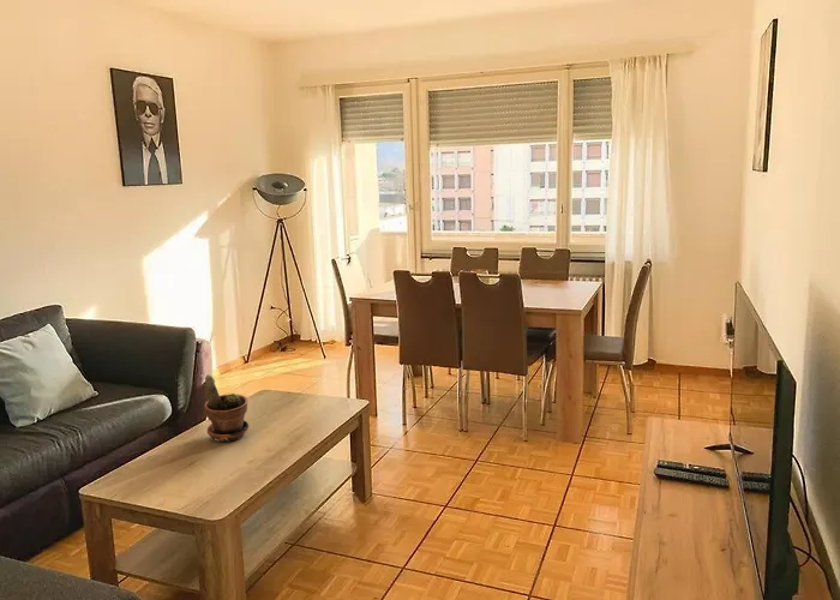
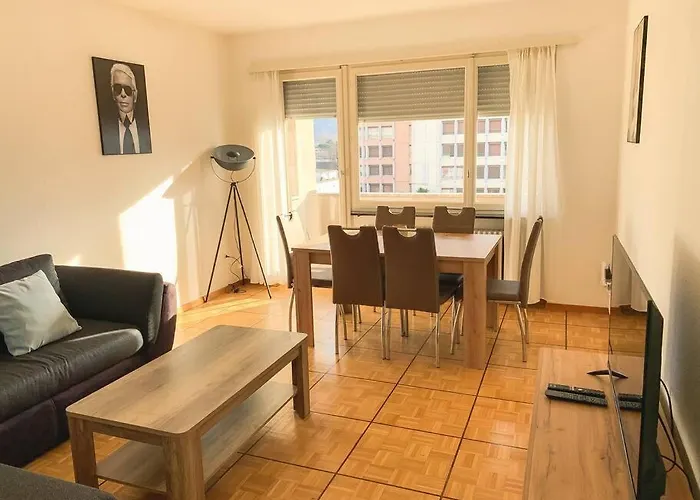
- potted plant [203,373,250,443]
